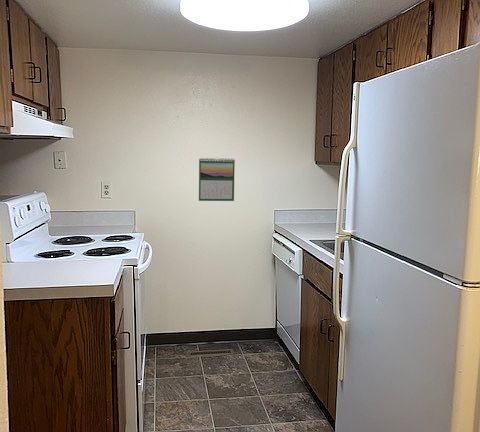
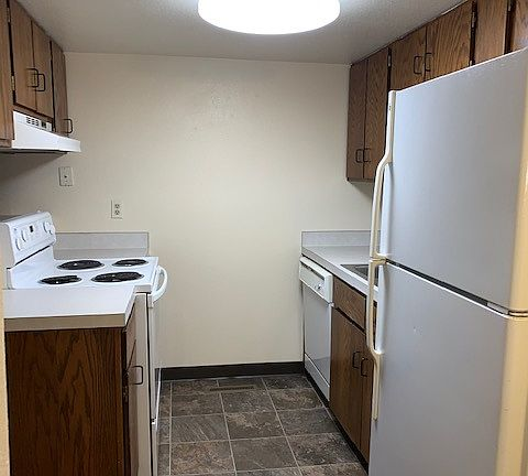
- calendar [198,157,236,202]
